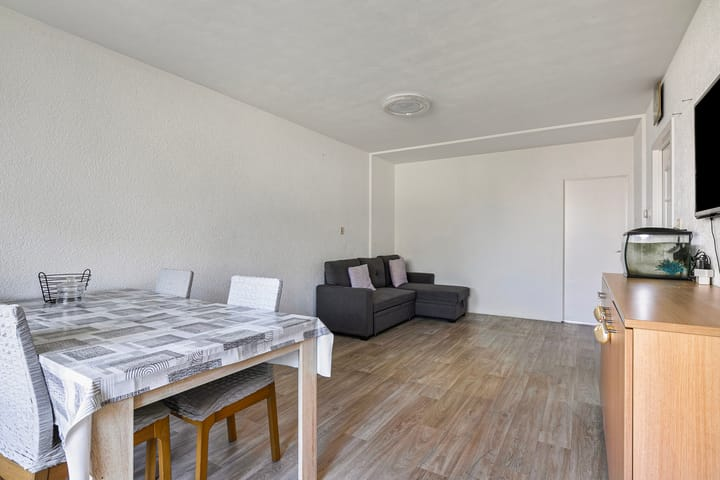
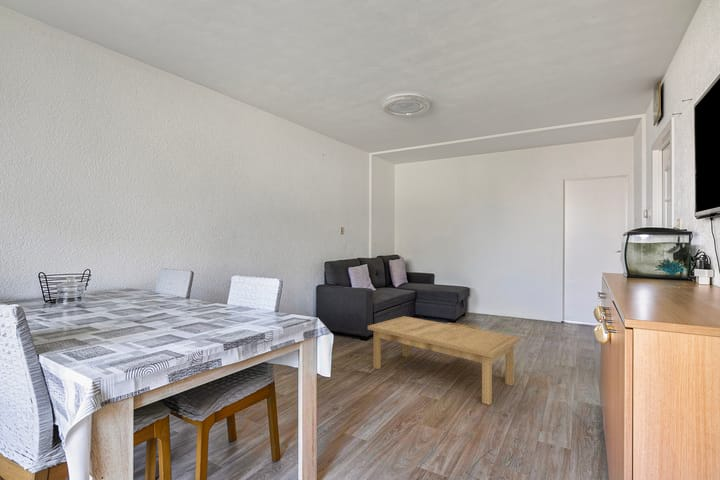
+ coffee table [367,315,522,406]
